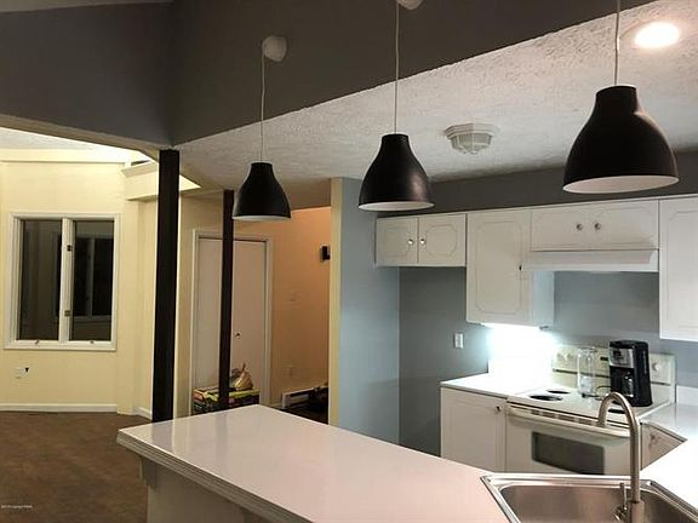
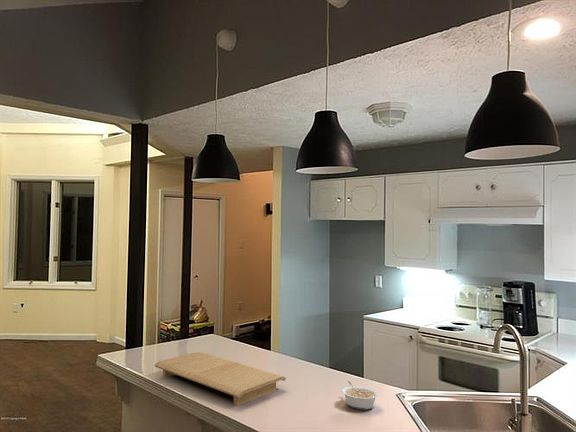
+ legume [341,380,379,411]
+ cutting board [154,351,287,407]
